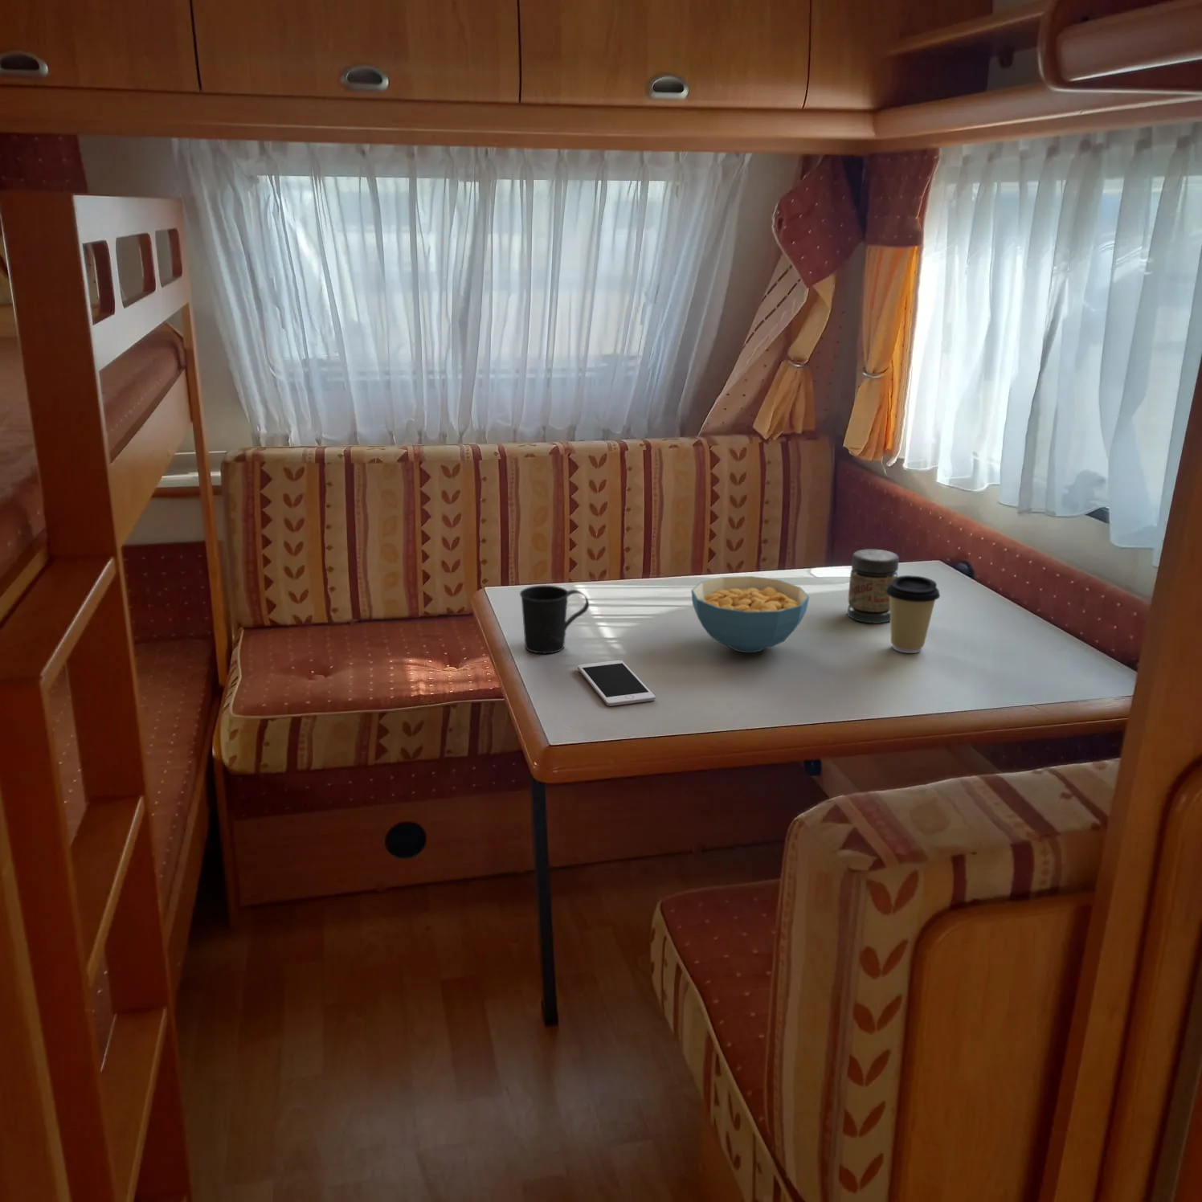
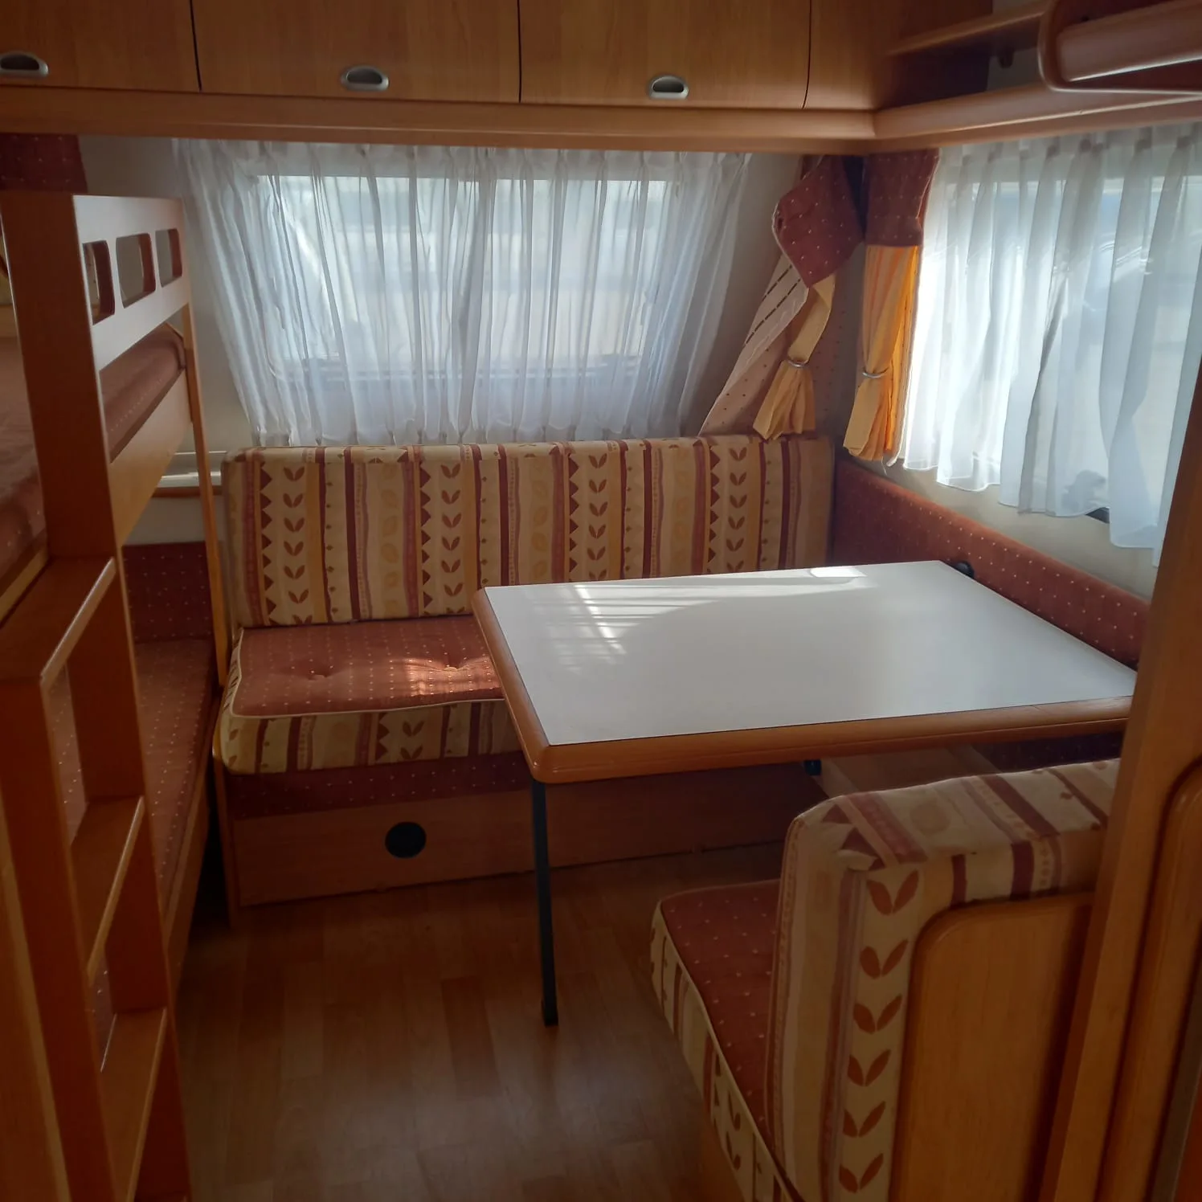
- cell phone [577,659,656,707]
- coffee cup [885,575,941,654]
- cereal bowl [690,576,810,653]
- mug [520,584,590,654]
- jar [846,548,900,624]
